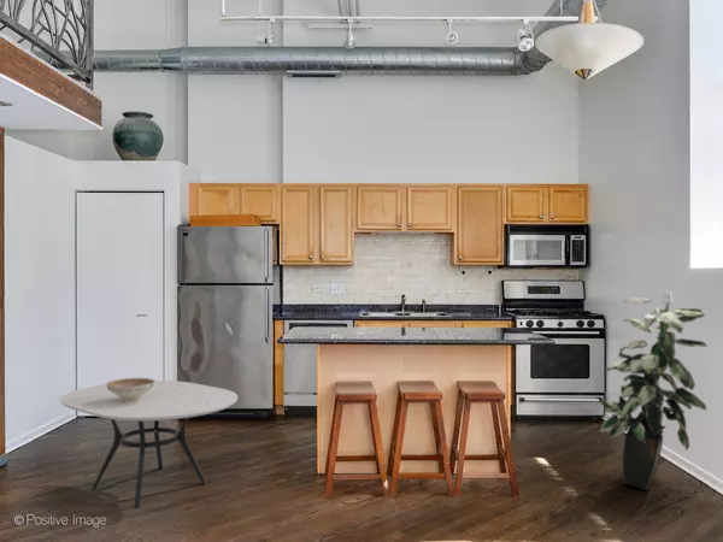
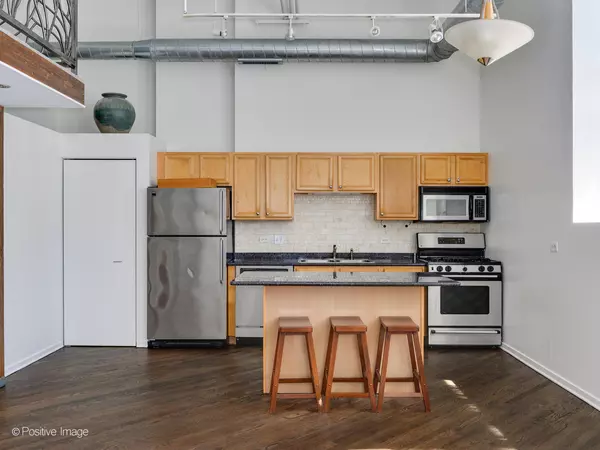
- decorative bowl [105,377,155,402]
- dining table [59,379,239,508]
- indoor plant [598,296,709,491]
